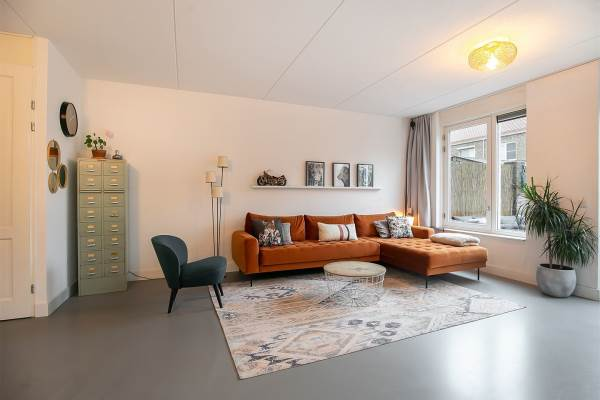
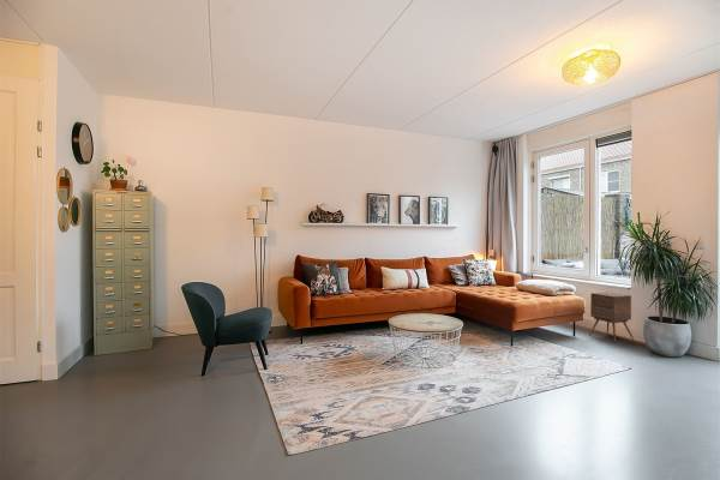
+ side table [588,290,635,343]
